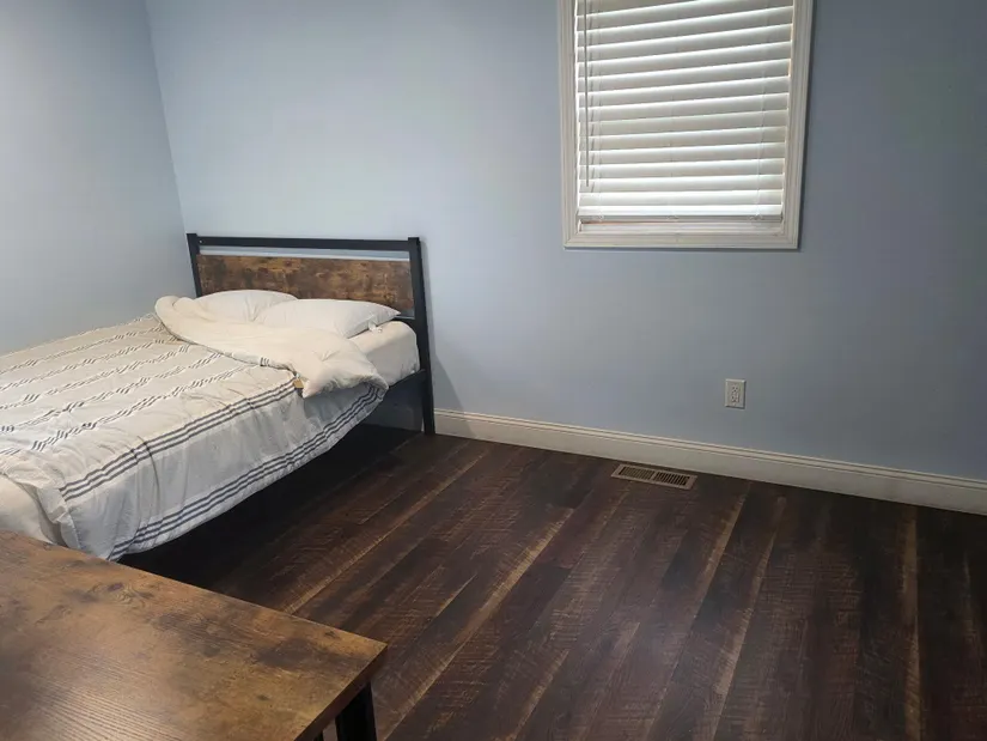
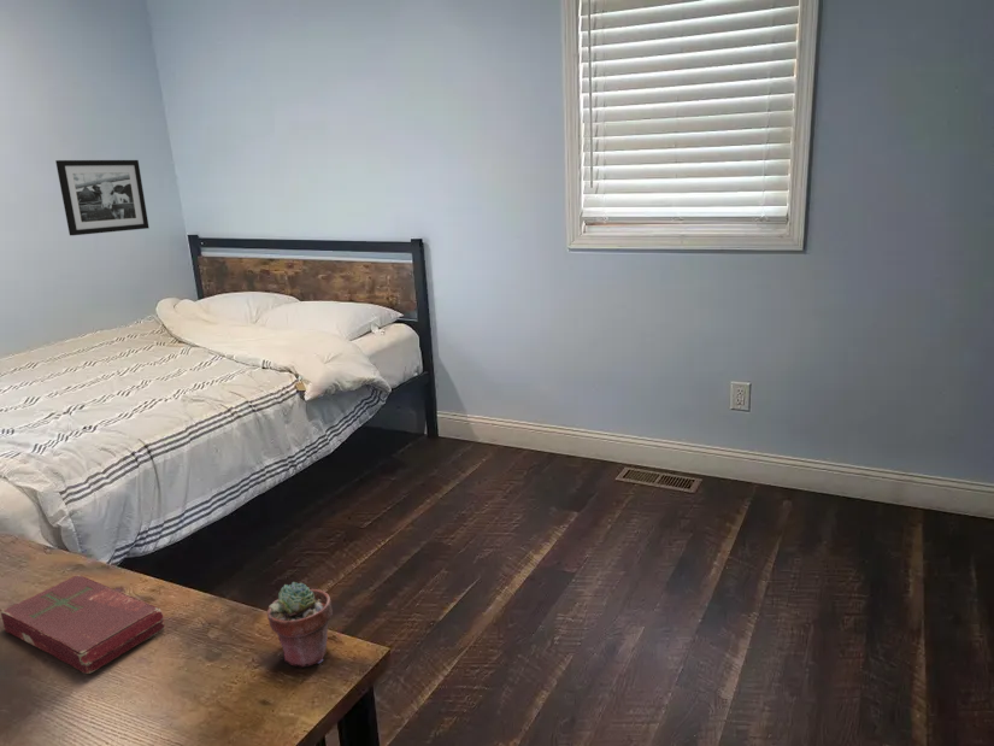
+ book [0,574,166,675]
+ potted succulent [266,581,334,668]
+ picture frame [54,159,151,236]
